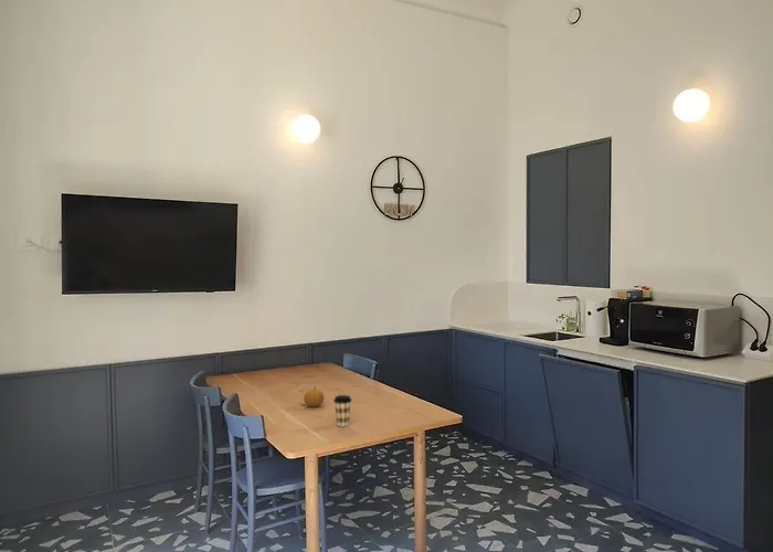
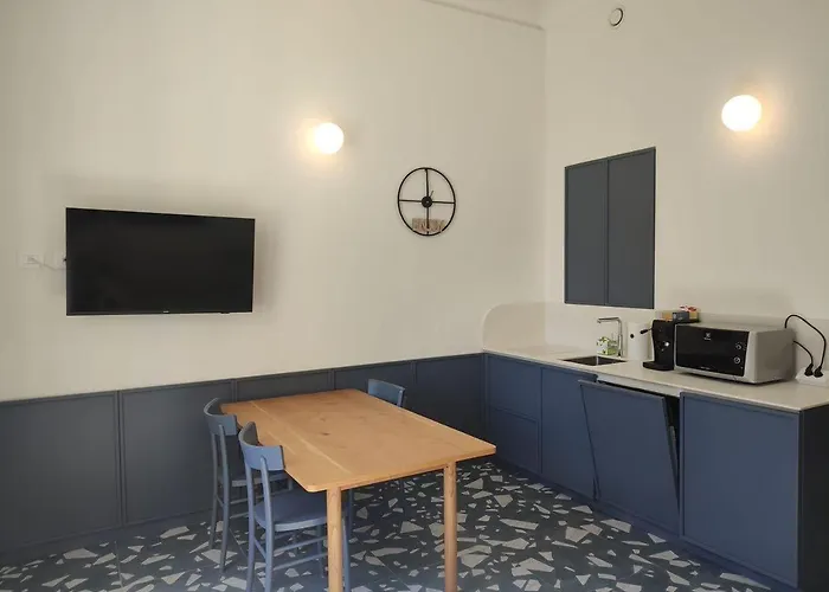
- coffee cup [332,394,353,427]
- fruit [303,384,325,407]
